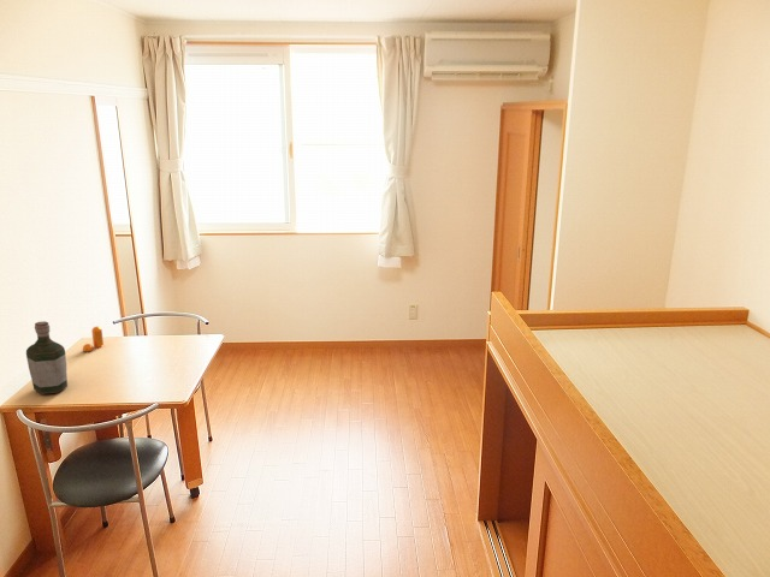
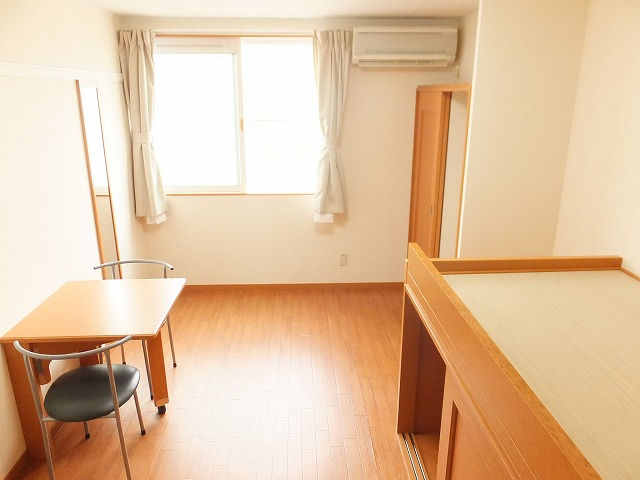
- bottle [25,320,69,395]
- pepper shaker [82,326,105,352]
